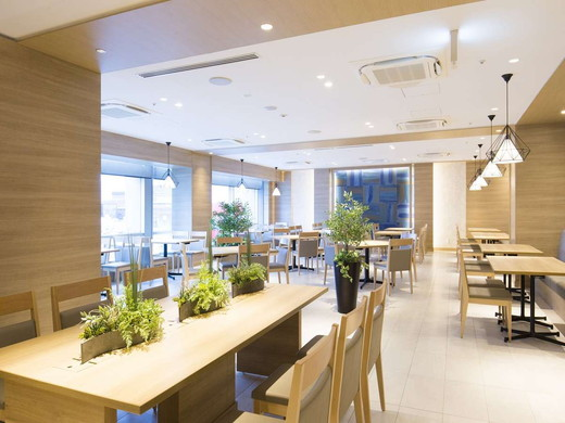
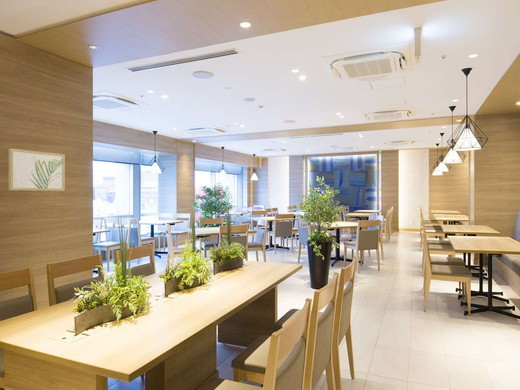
+ wall art [8,147,66,192]
